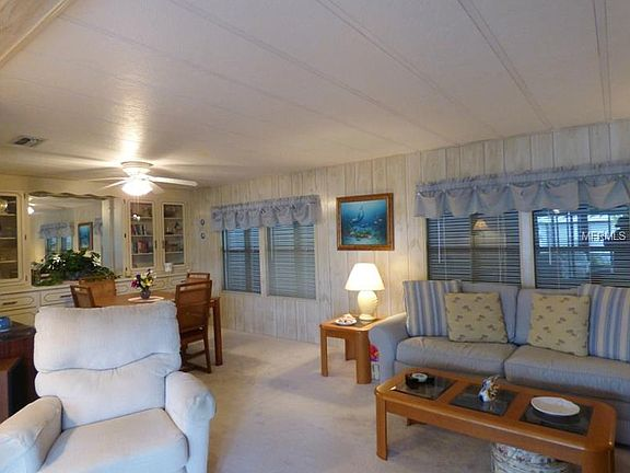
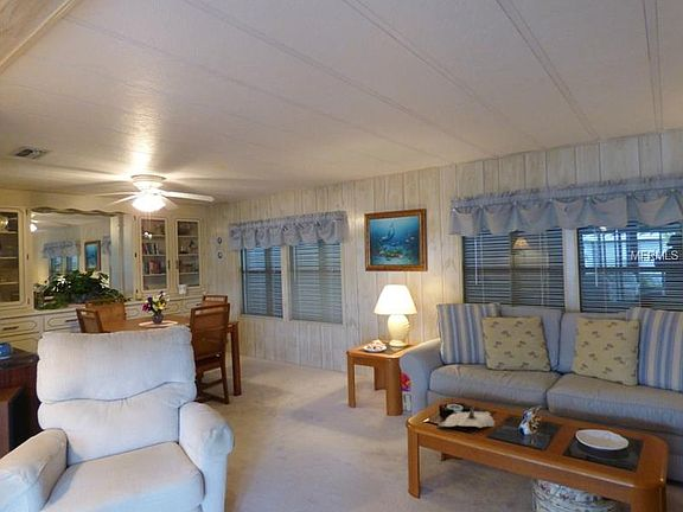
+ magazine [436,404,496,429]
